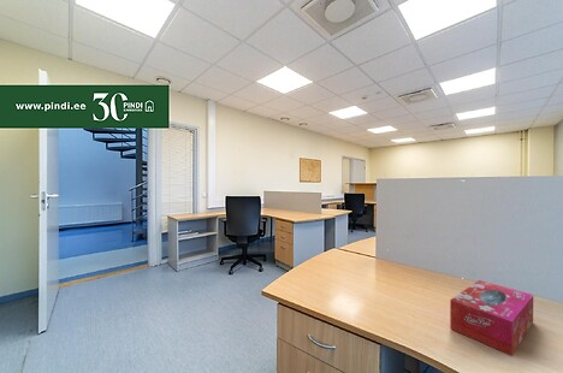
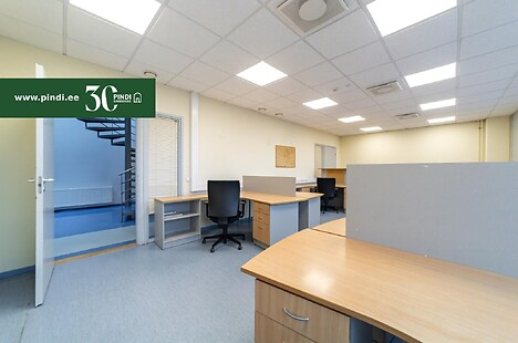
- tissue box [449,279,534,357]
